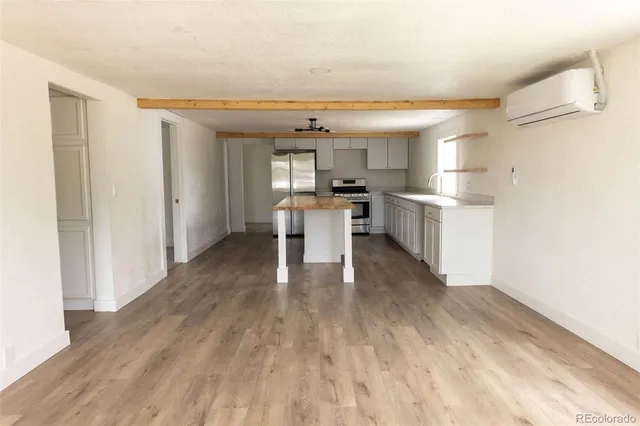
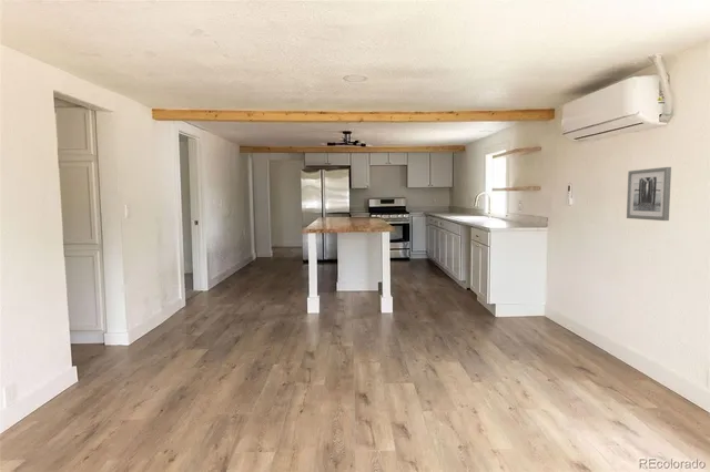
+ wall art [626,166,672,222]
